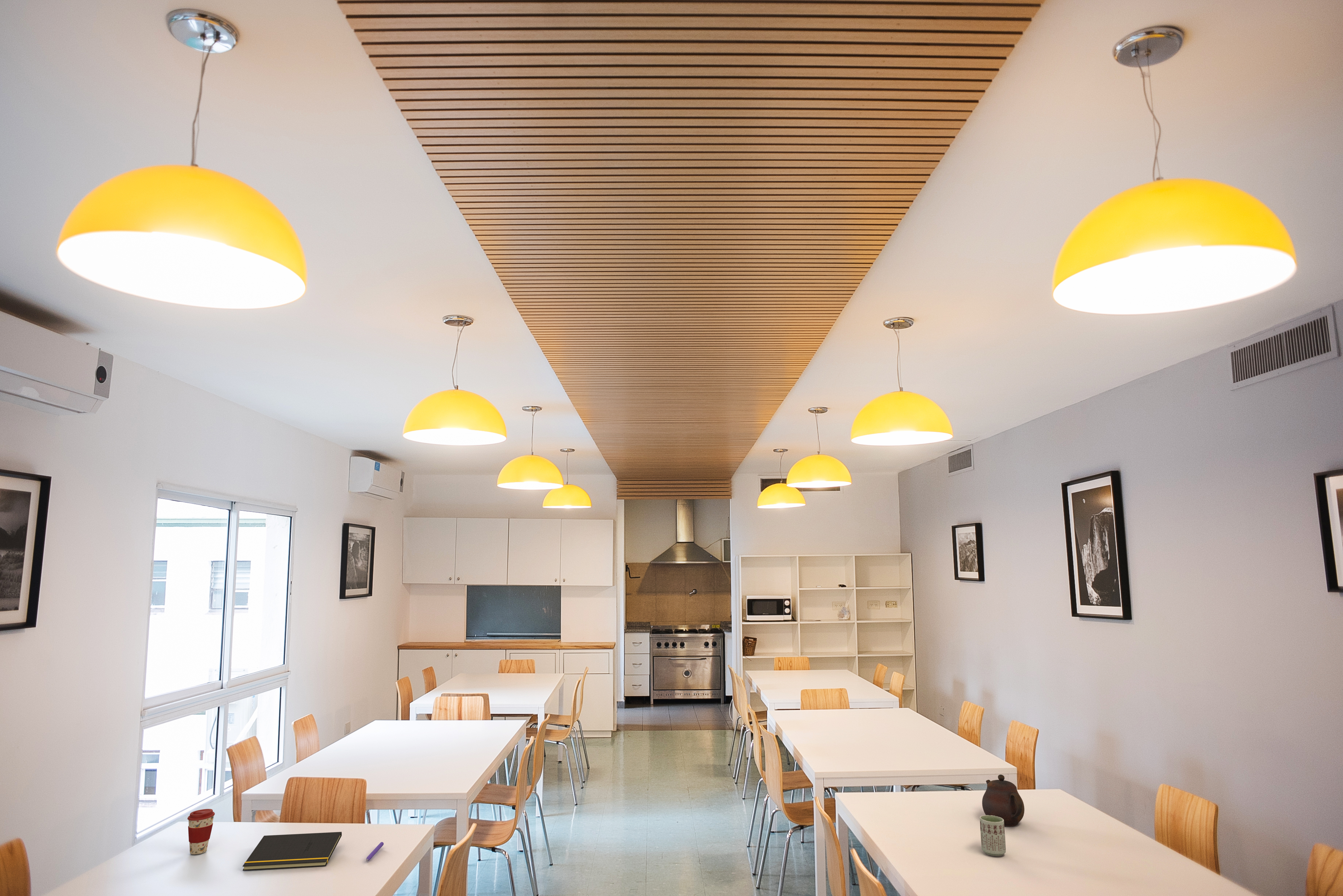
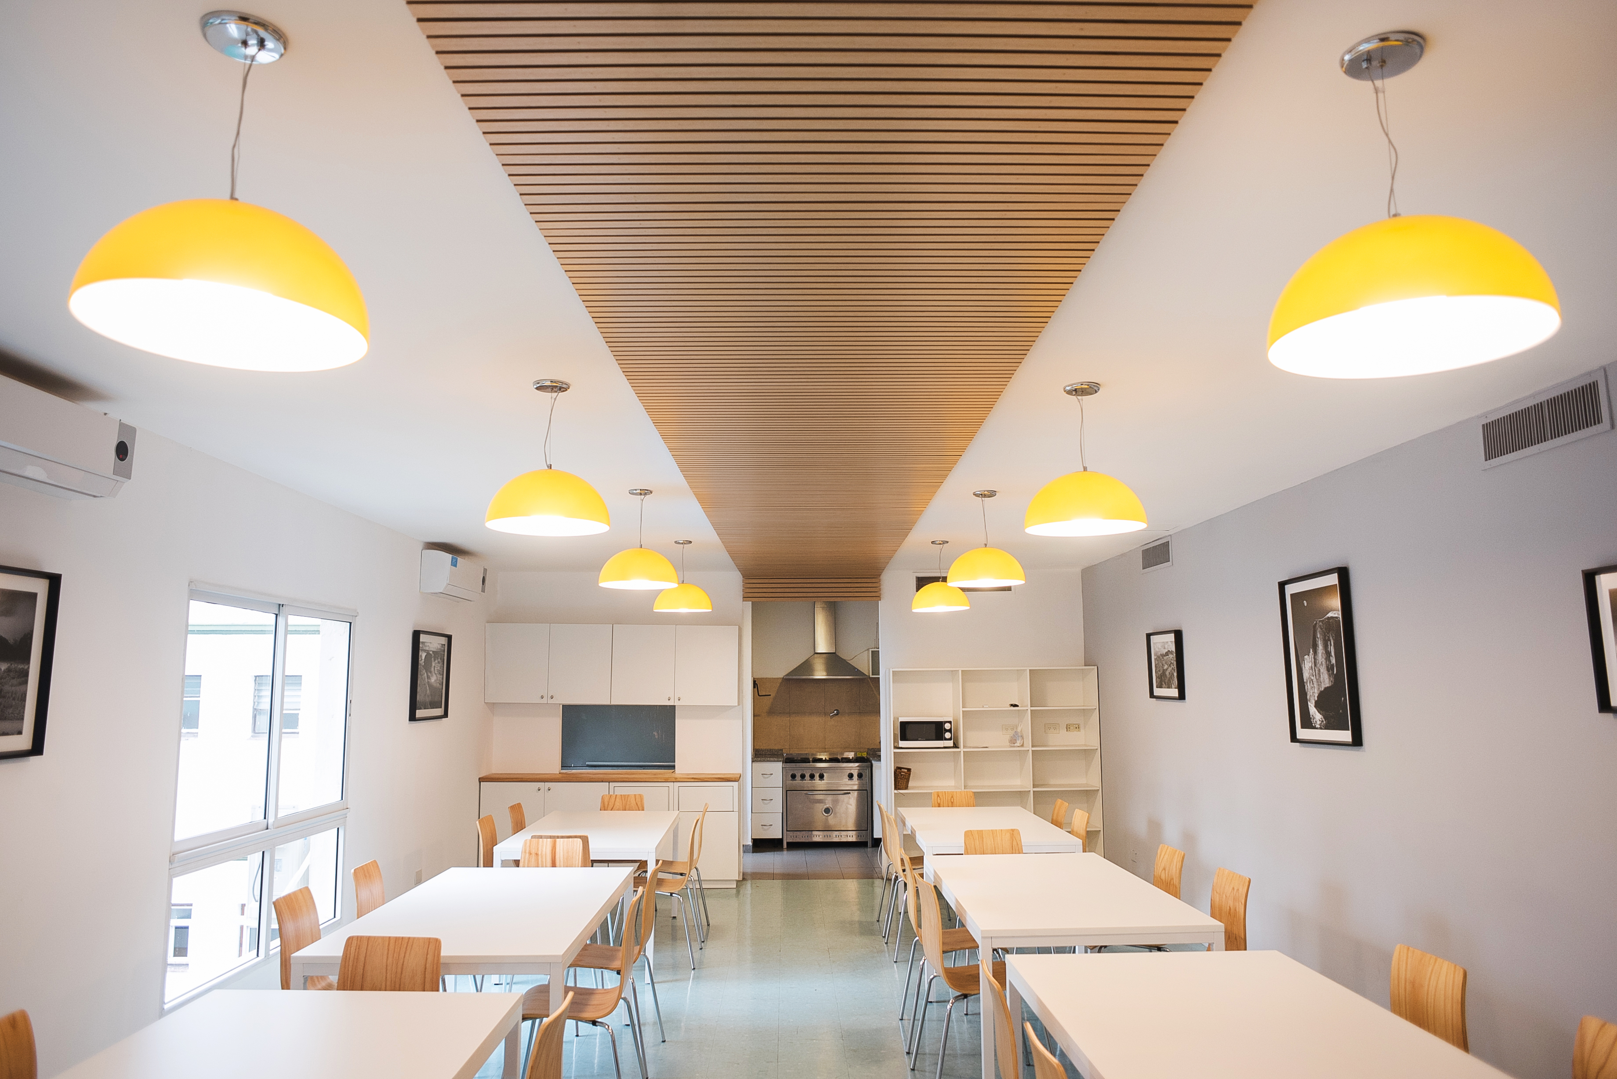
- notepad [242,831,342,871]
- cup [980,815,1006,857]
- pen [365,842,384,862]
- coffee cup [187,808,215,855]
- teapot [982,774,1025,827]
